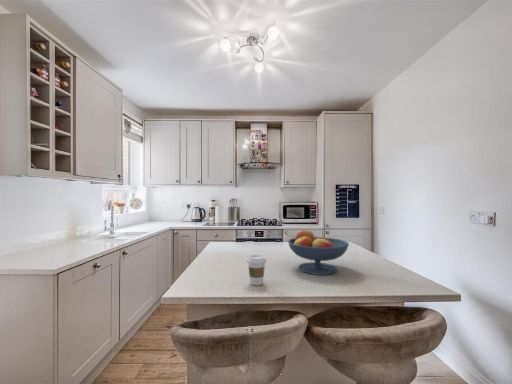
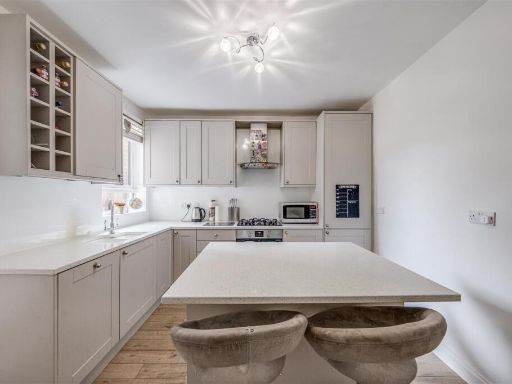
- fruit bowl [287,229,350,276]
- coffee cup [246,254,267,286]
